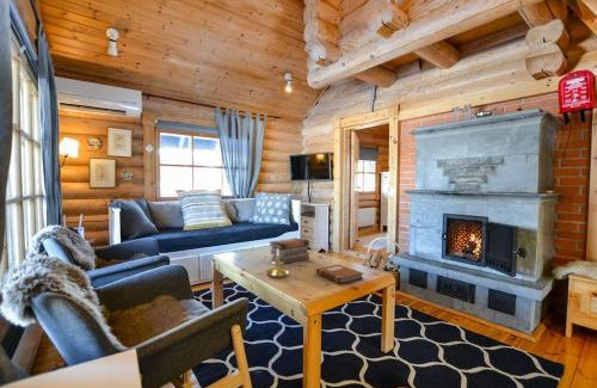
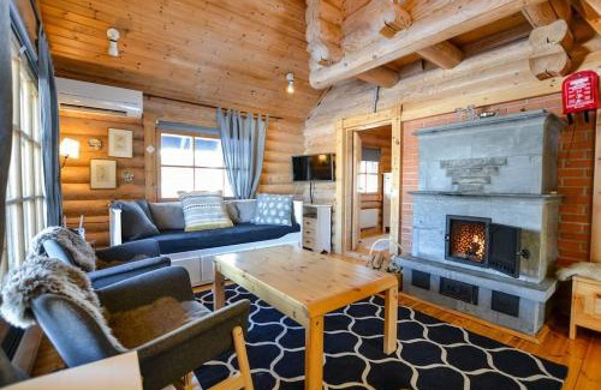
- candle holder [265,248,290,278]
- book stack [267,236,310,265]
- notebook [315,264,364,285]
